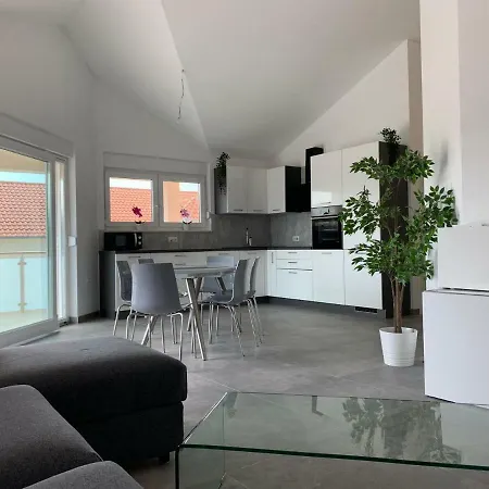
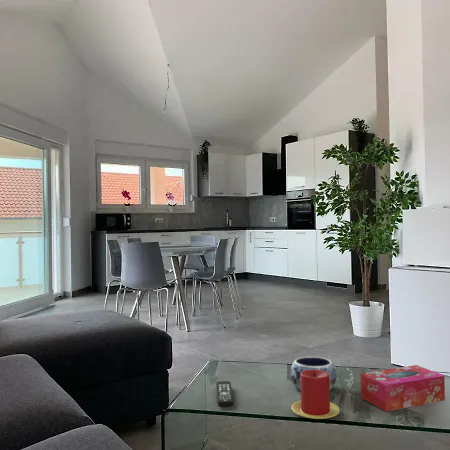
+ decorative bowl [289,355,338,393]
+ tissue box [360,364,446,413]
+ remote control [215,380,234,408]
+ candle [291,370,341,420]
